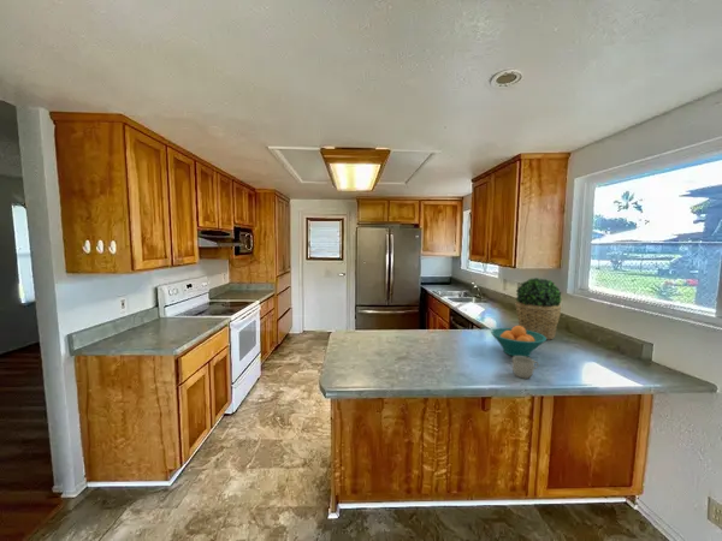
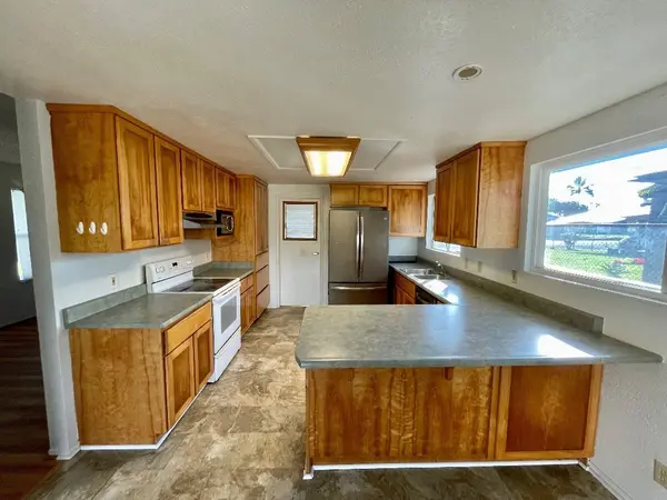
- fruit bowl [490,325,548,357]
- mug [511,356,540,380]
- potted plant [515,277,562,341]
